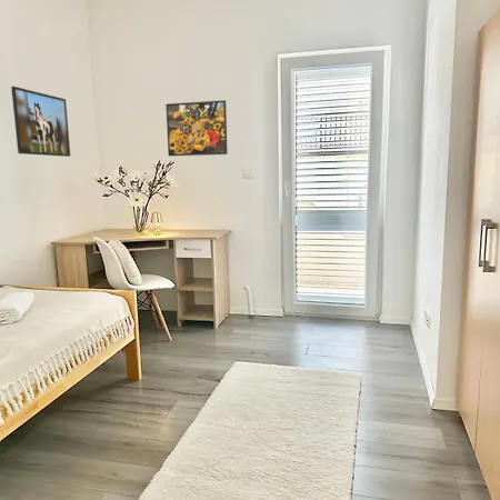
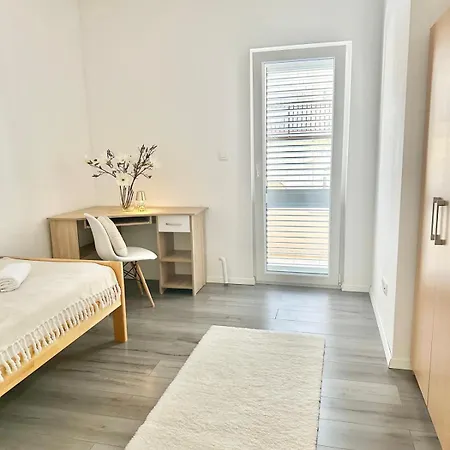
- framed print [10,86,71,158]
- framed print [164,99,229,157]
